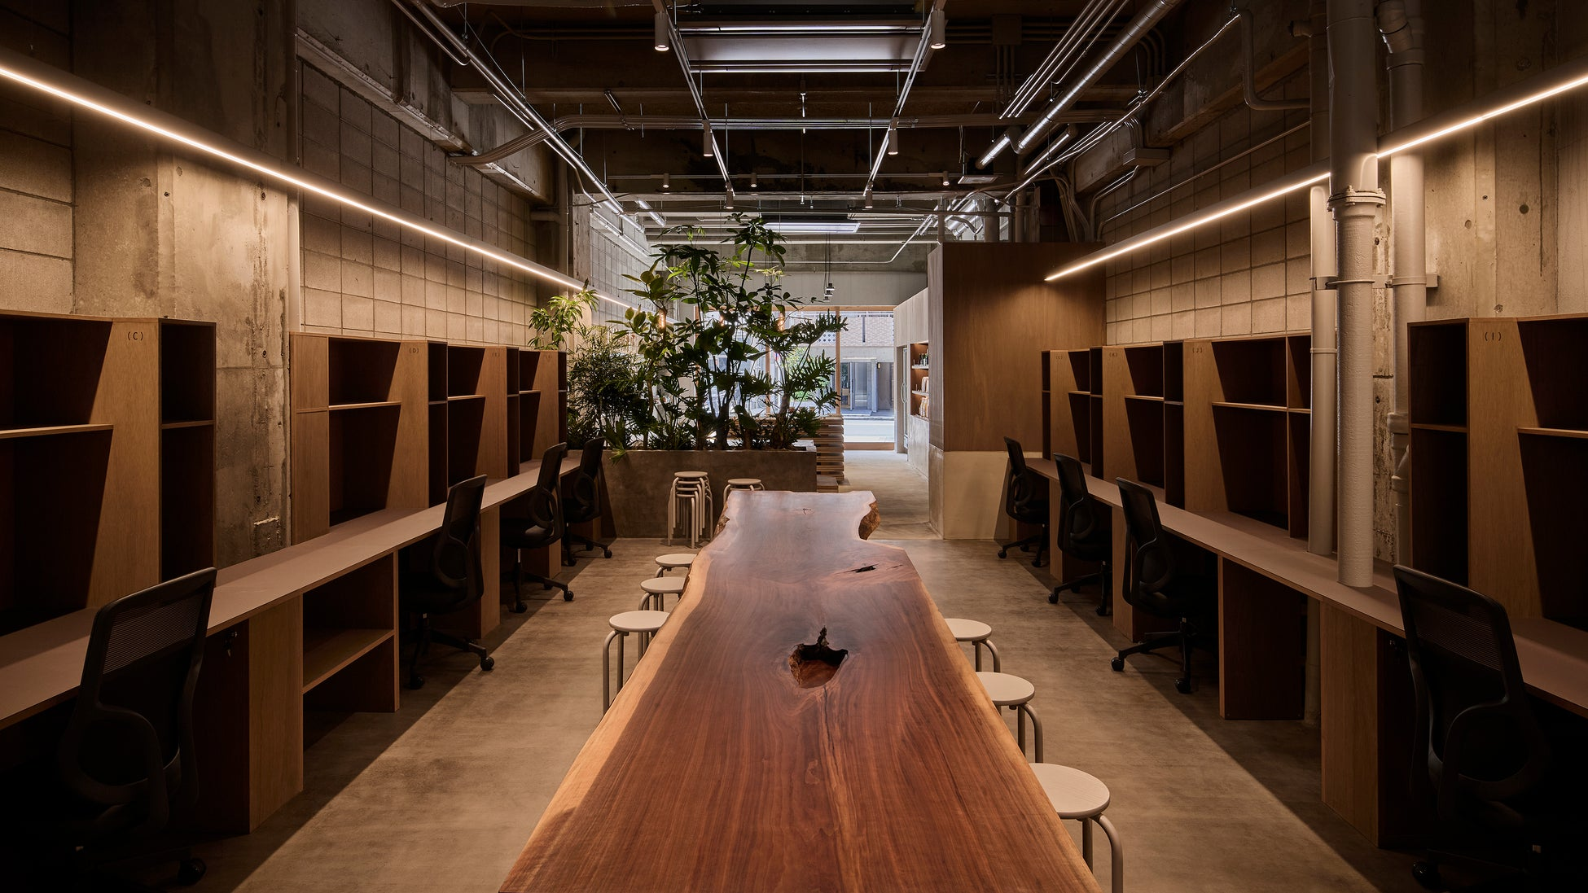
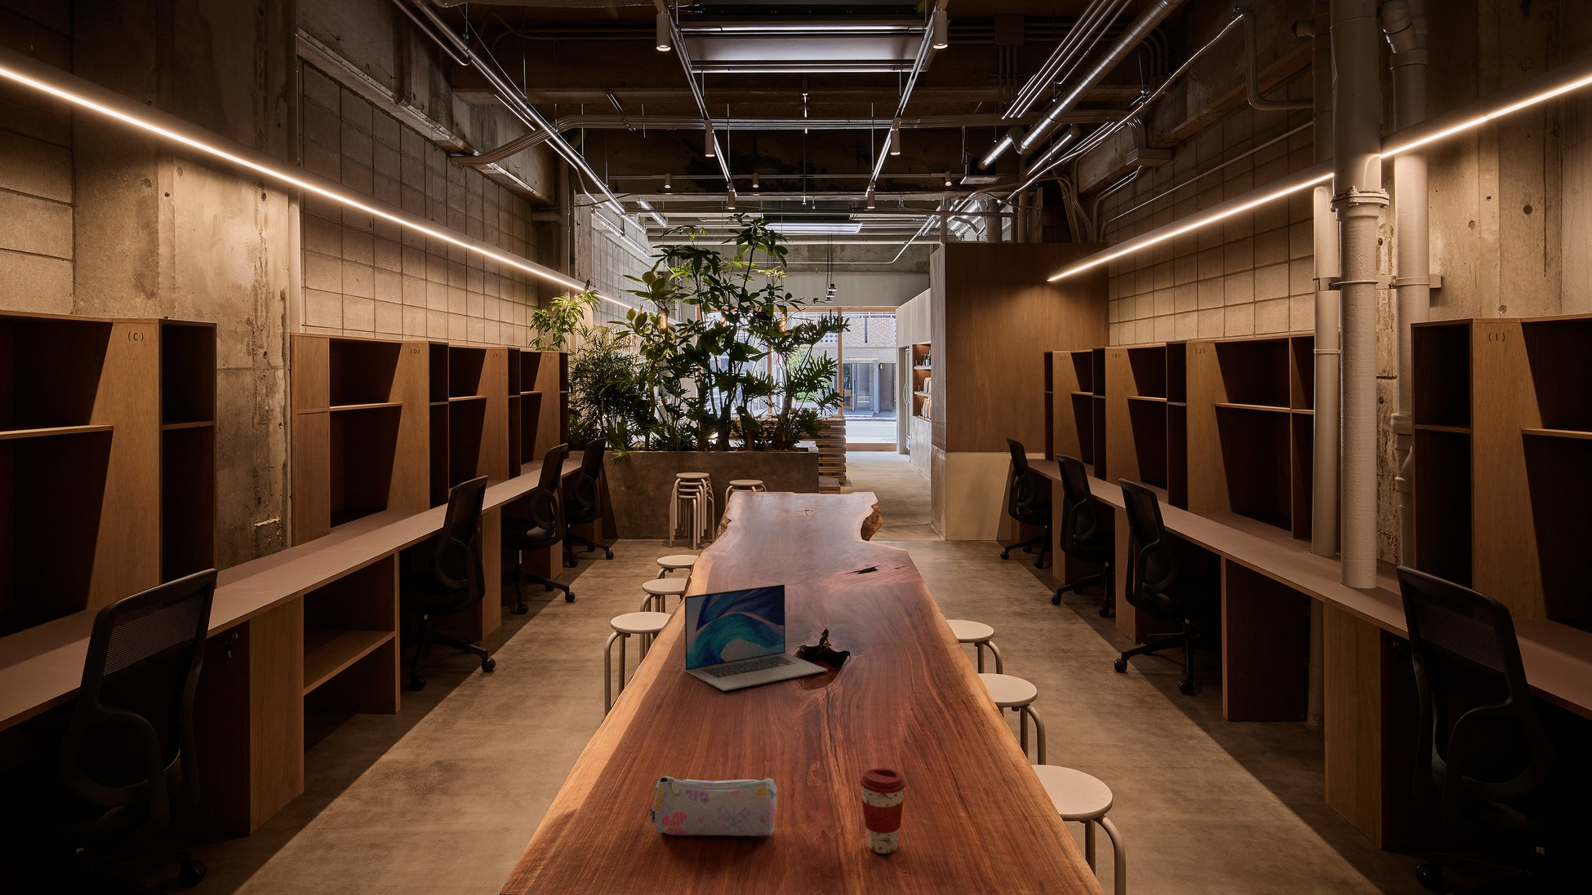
+ pencil case [649,775,779,836]
+ laptop [684,584,829,692]
+ coffee cup [858,768,906,855]
